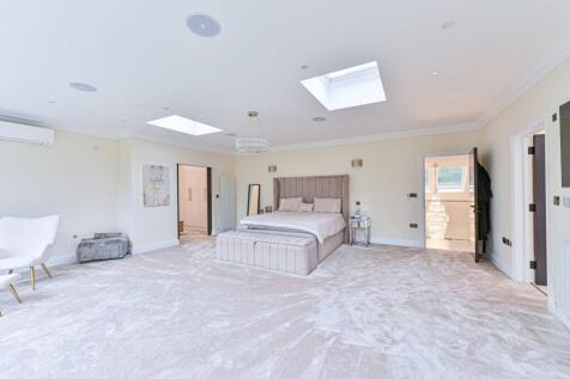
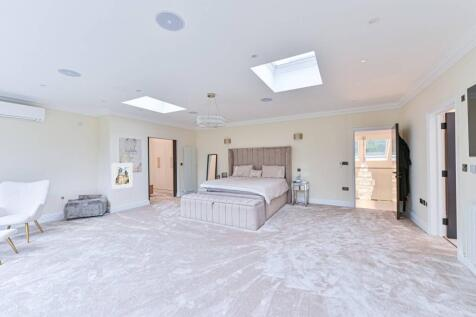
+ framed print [110,162,134,190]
